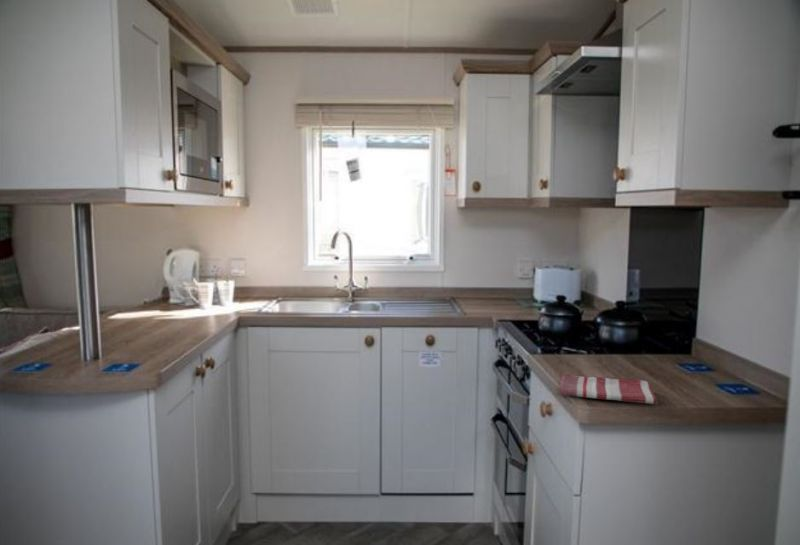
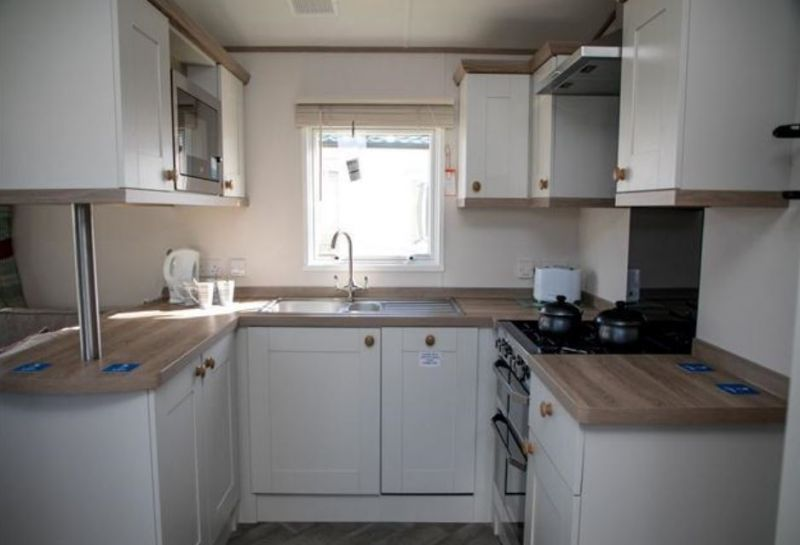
- dish towel [558,371,658,405]
